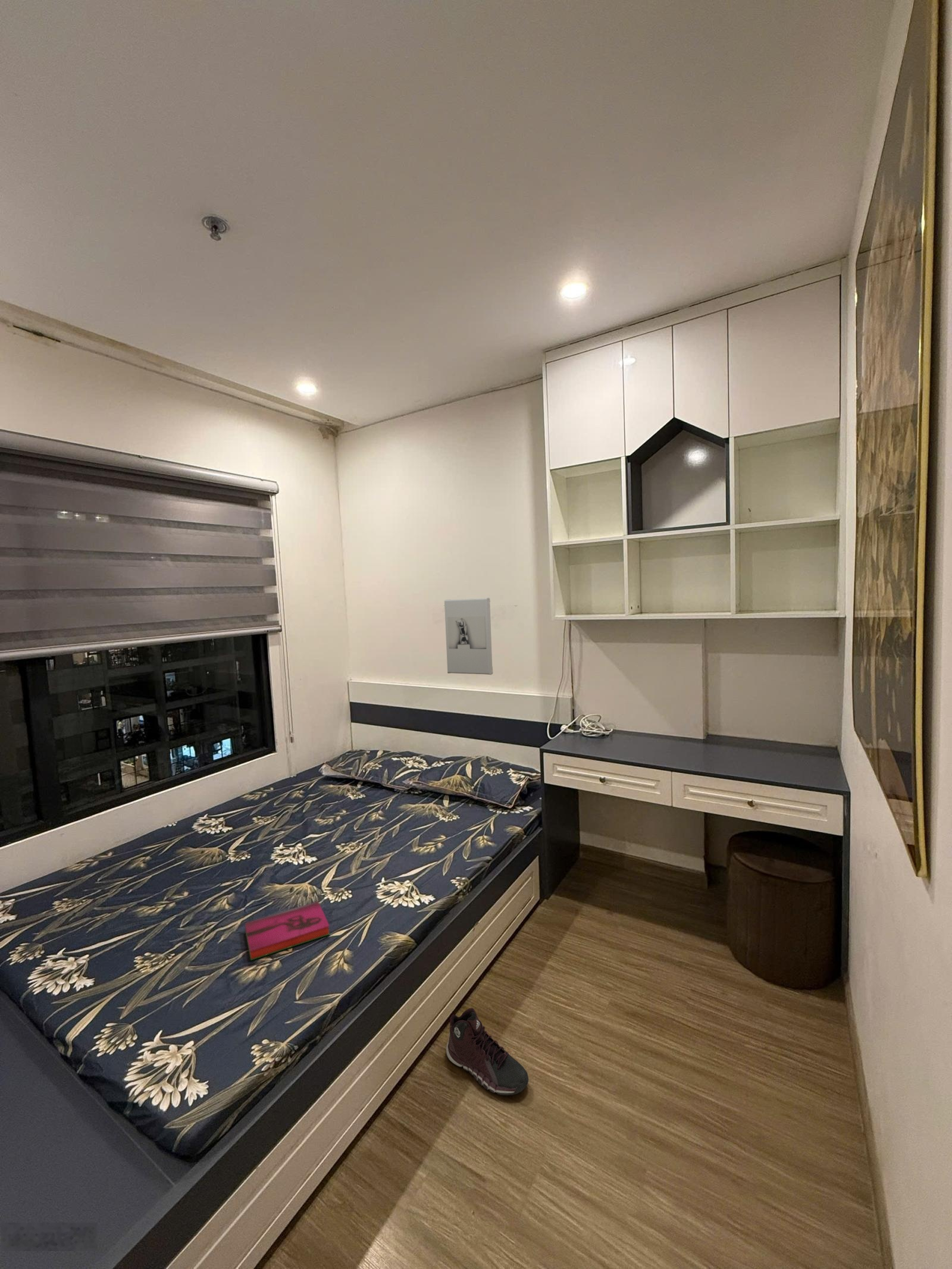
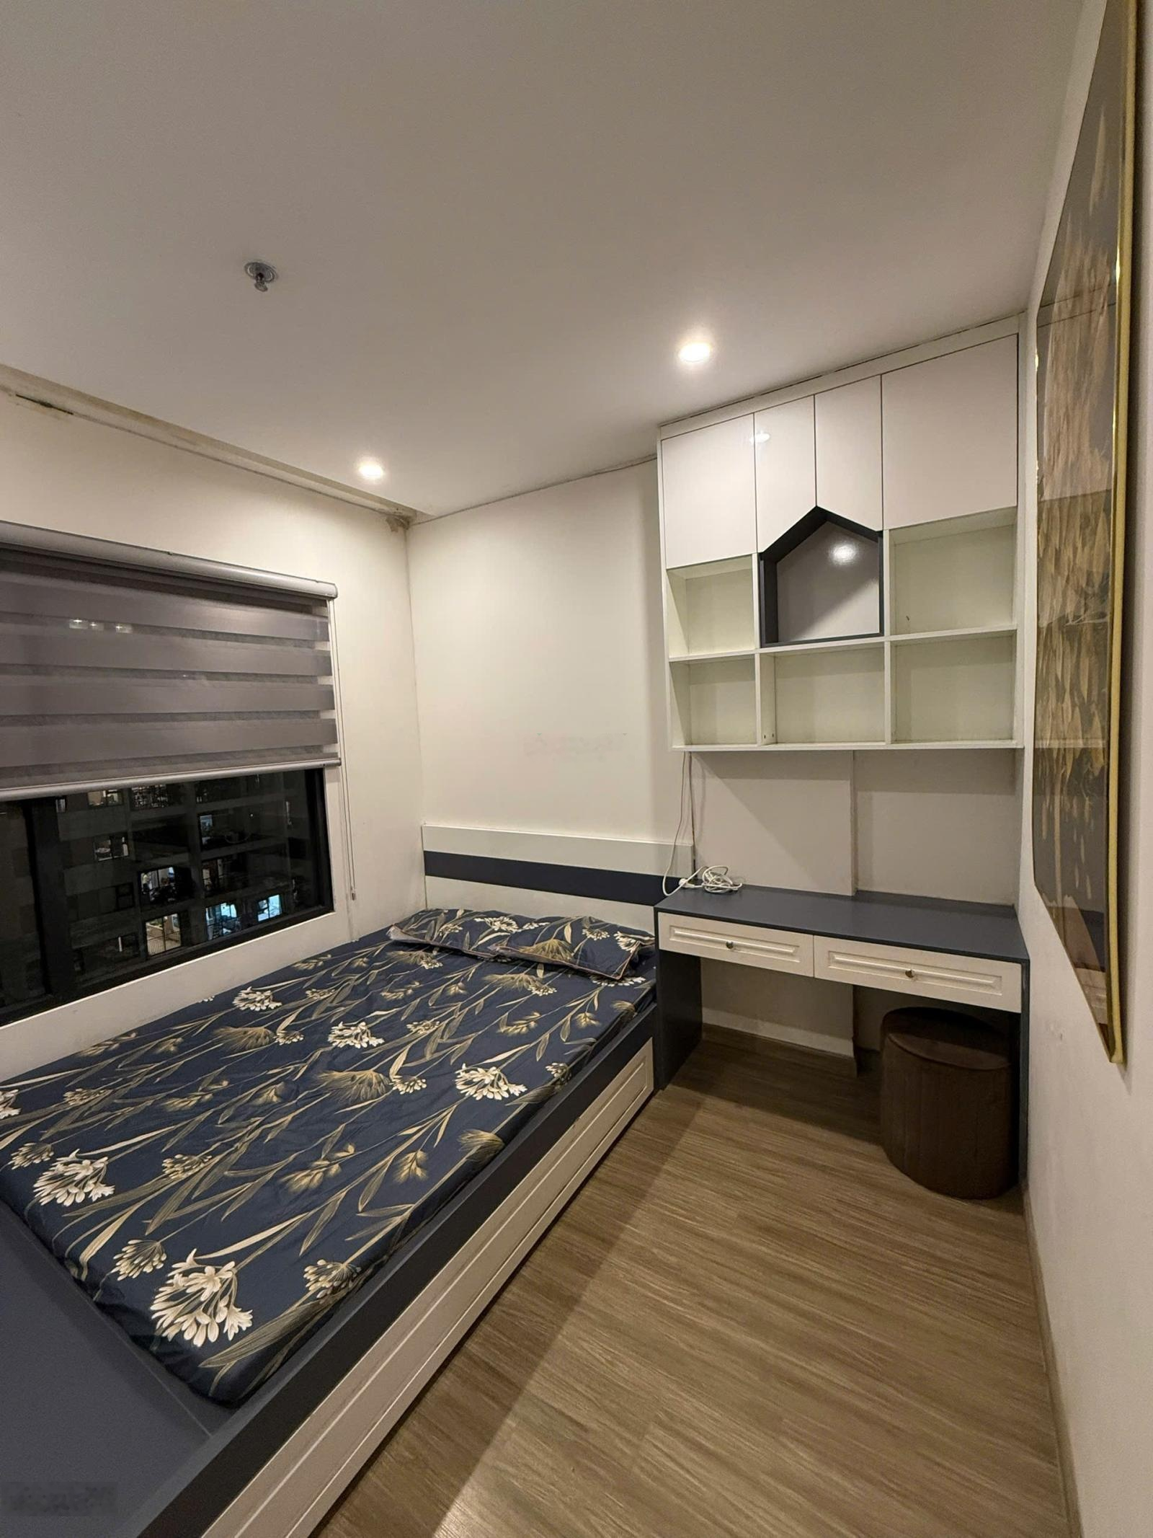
- hardback book [244,901,331,961]
- sneaker [446,1007,529,1096]
- wall sculpture [444,597,493,675]
